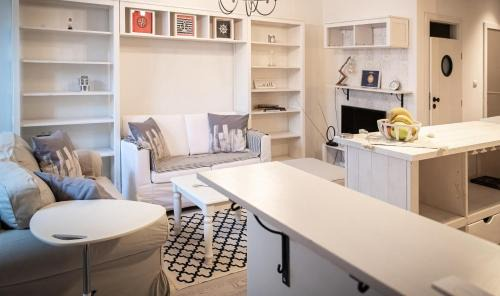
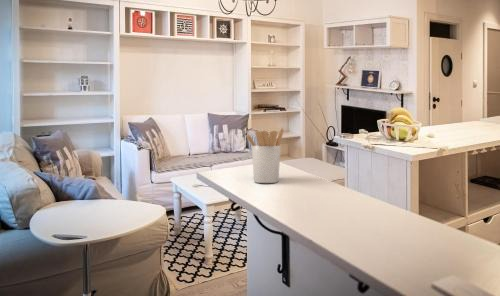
+ utensil holder [245,127,284,184]
